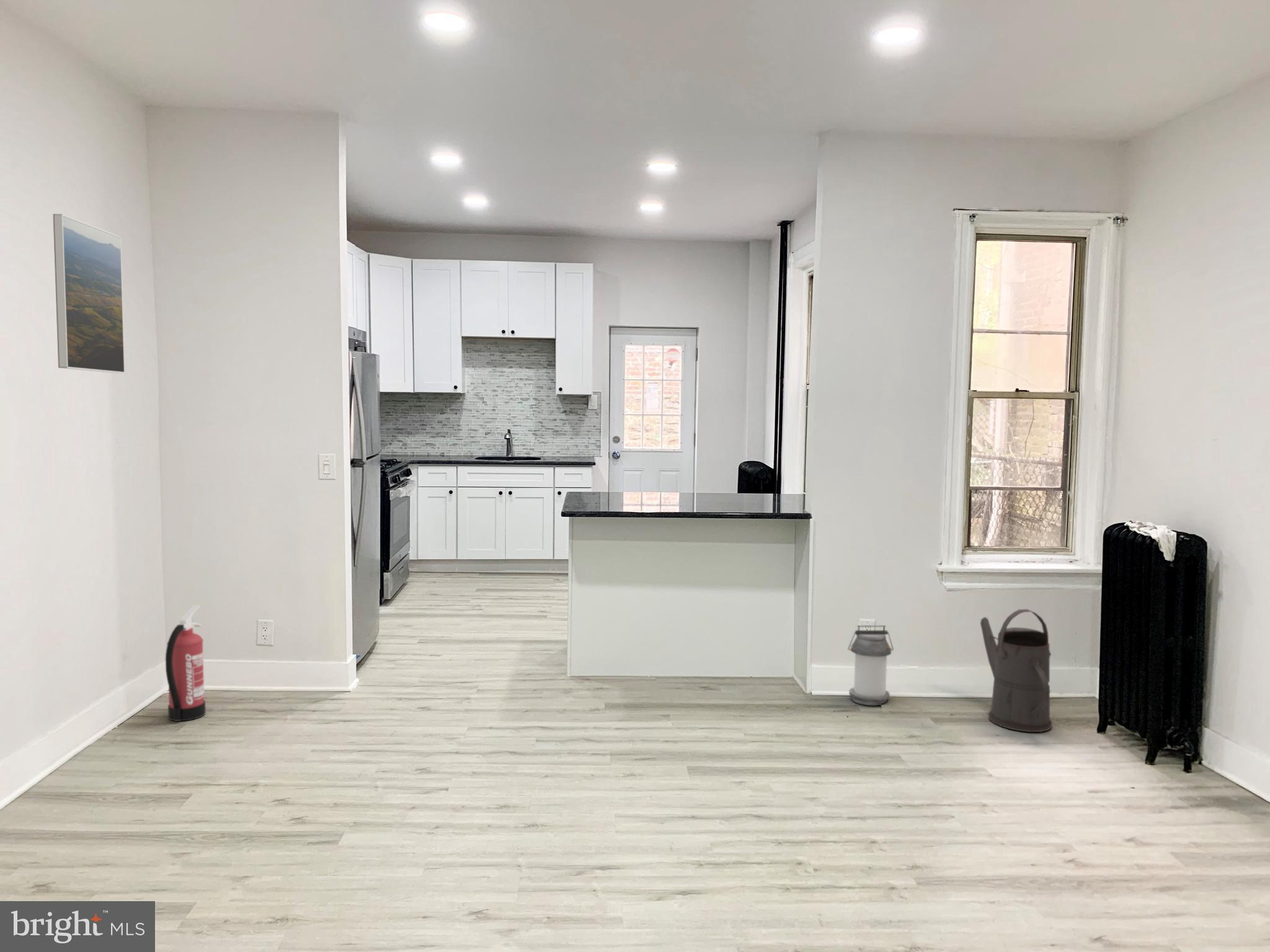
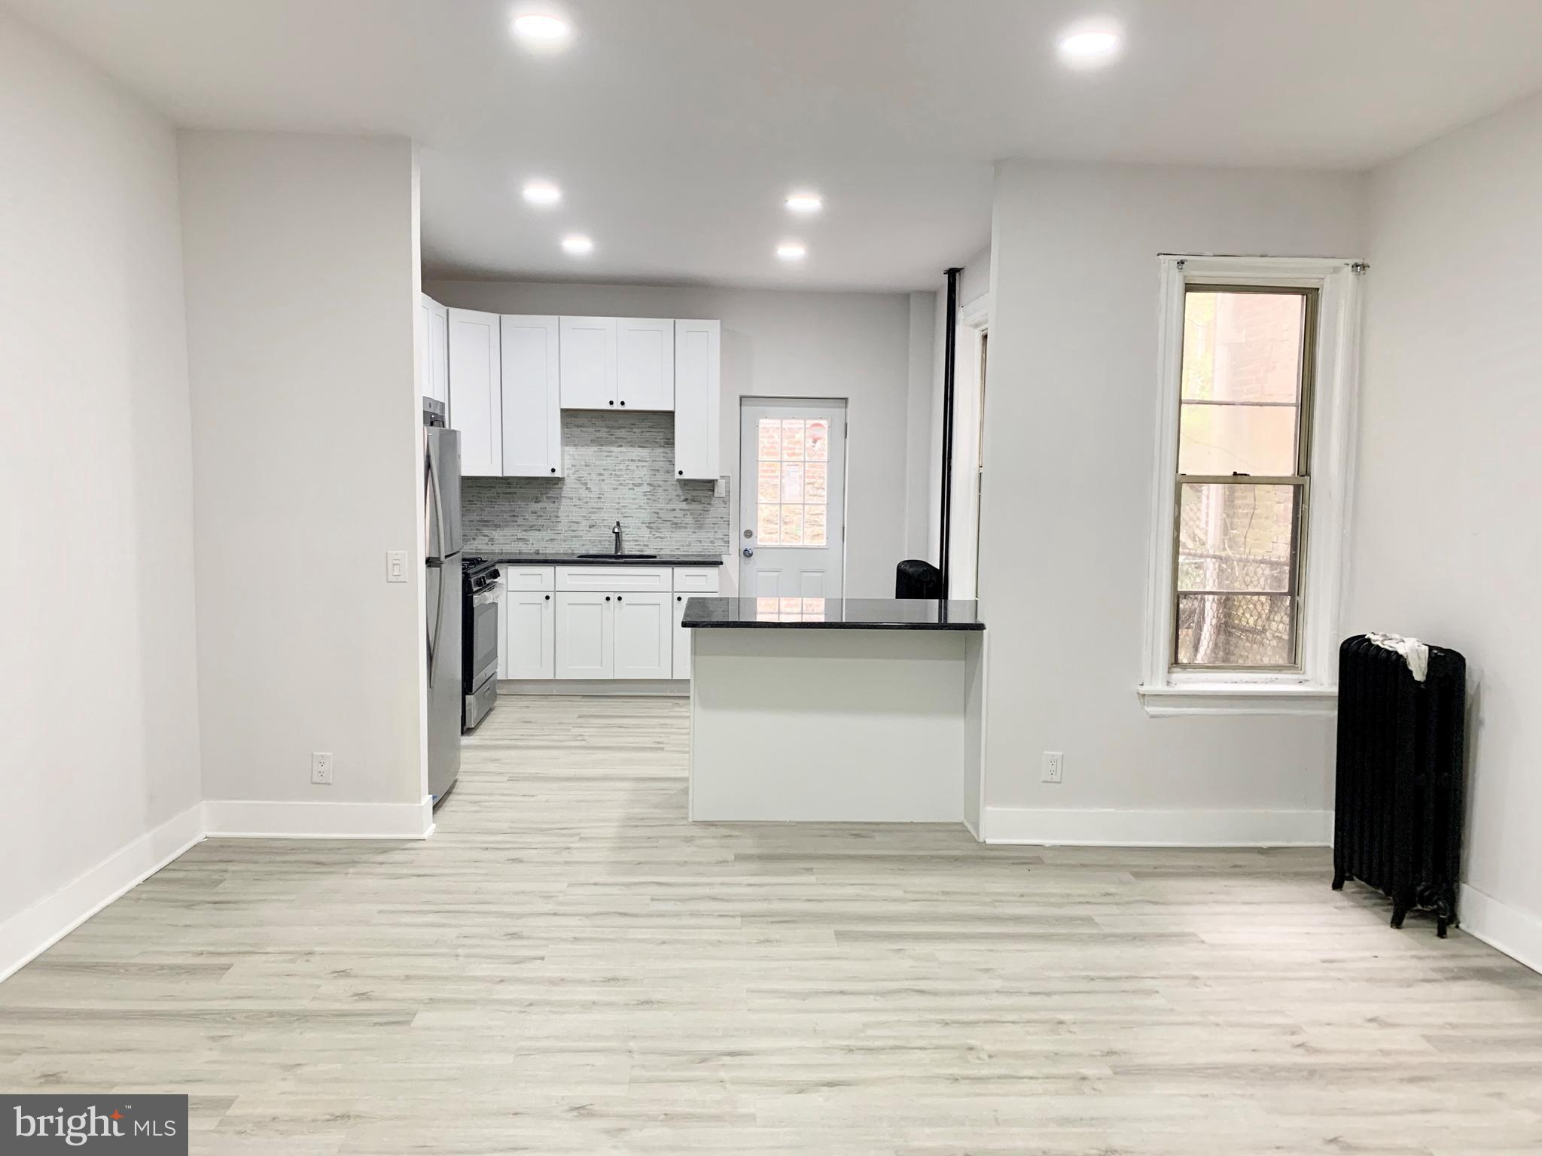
- lantern [848,625,894,707]
- fire extinguisher [165,604,206,722]
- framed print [53,213,125,374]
- watering can [980,609,1053,733]
